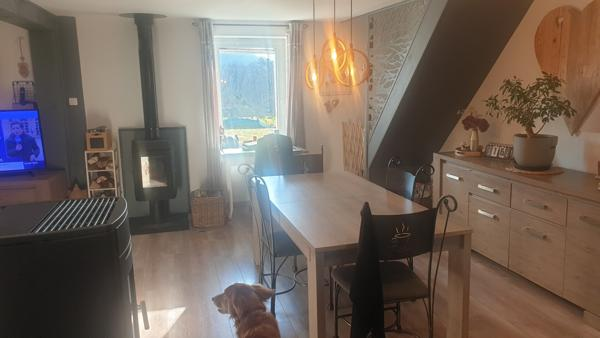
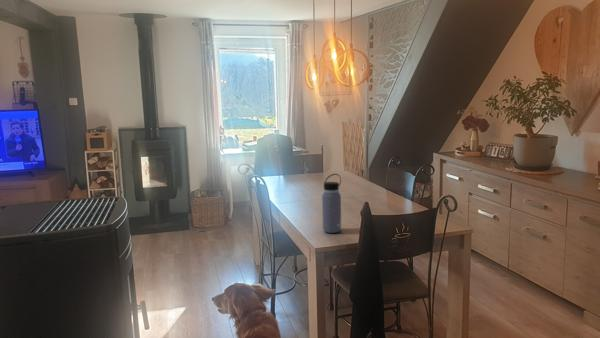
+ water bottle [321,173,342,234]
